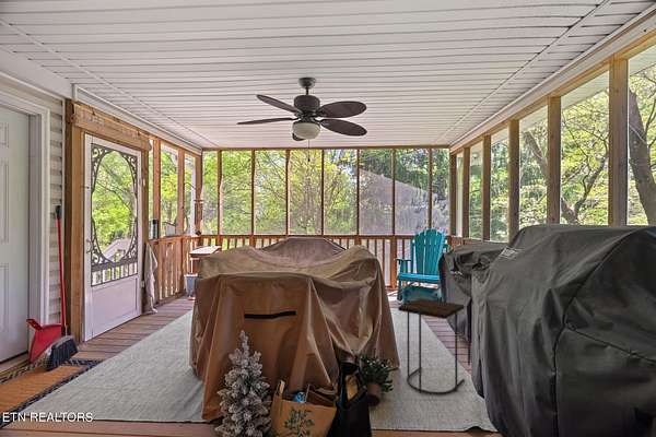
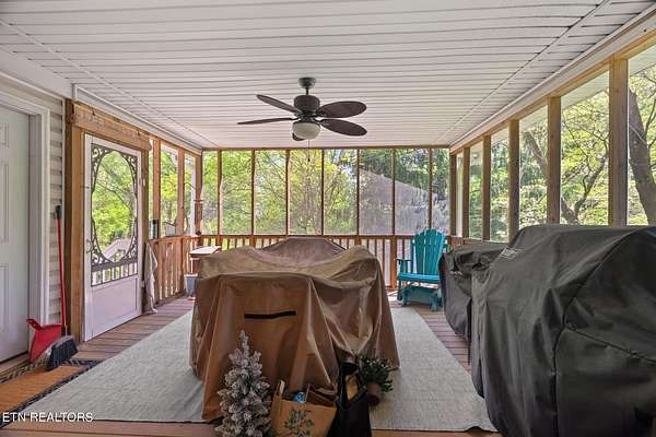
- side table [397,297,466,395]
